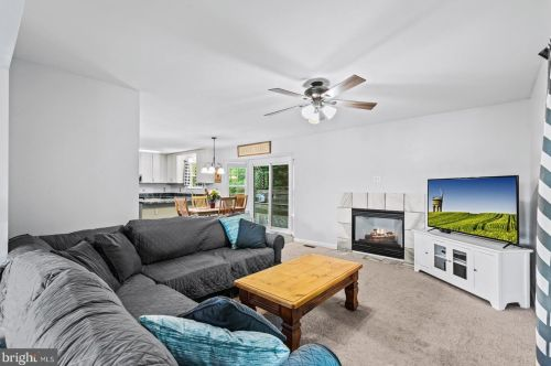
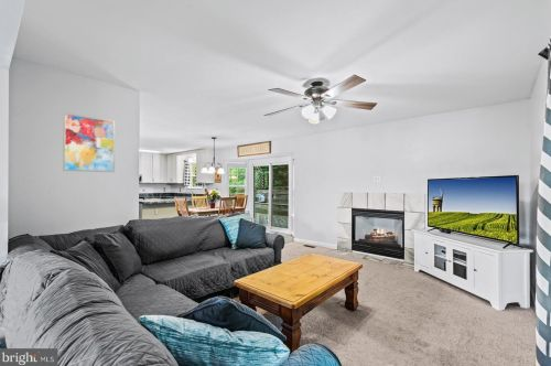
+ wall art [62,111,116,173]
